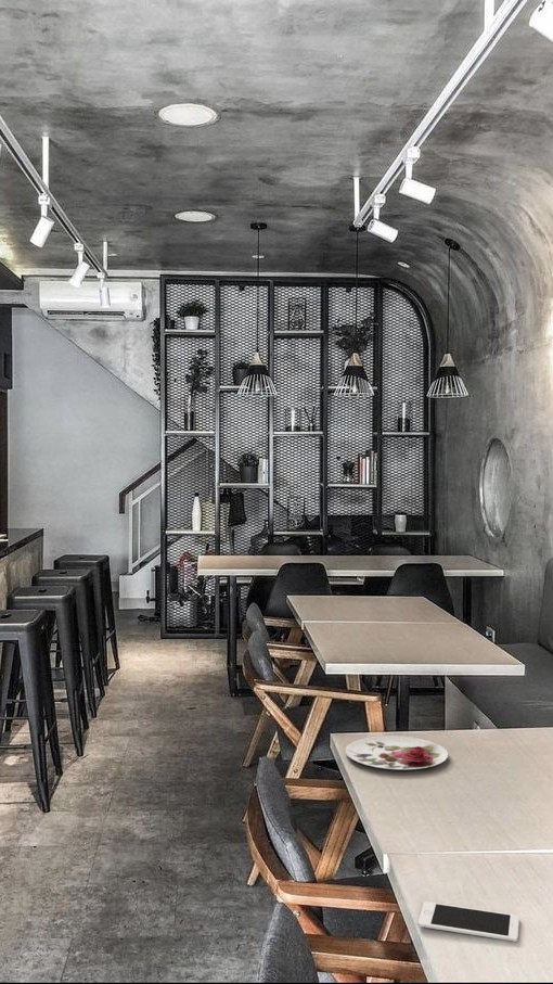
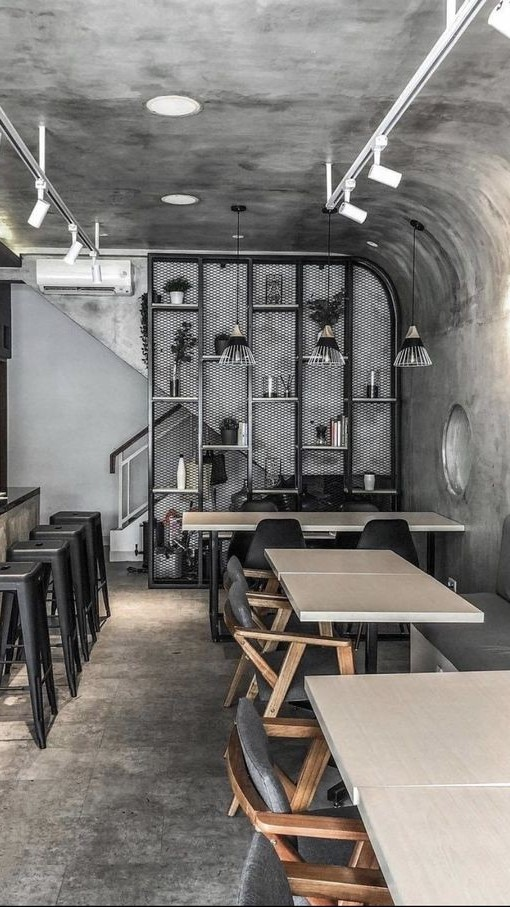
- plate [345,734,449,770]
- cell phone [417,900,520,943]
